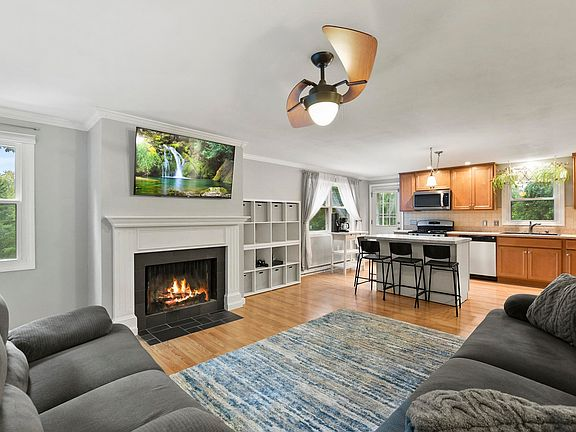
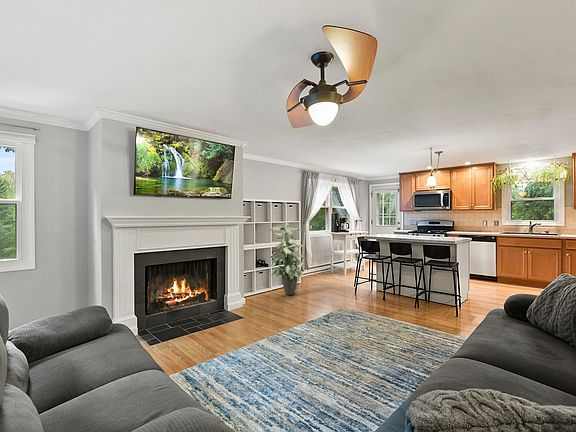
+ indoor plant [268,222,306,296]
